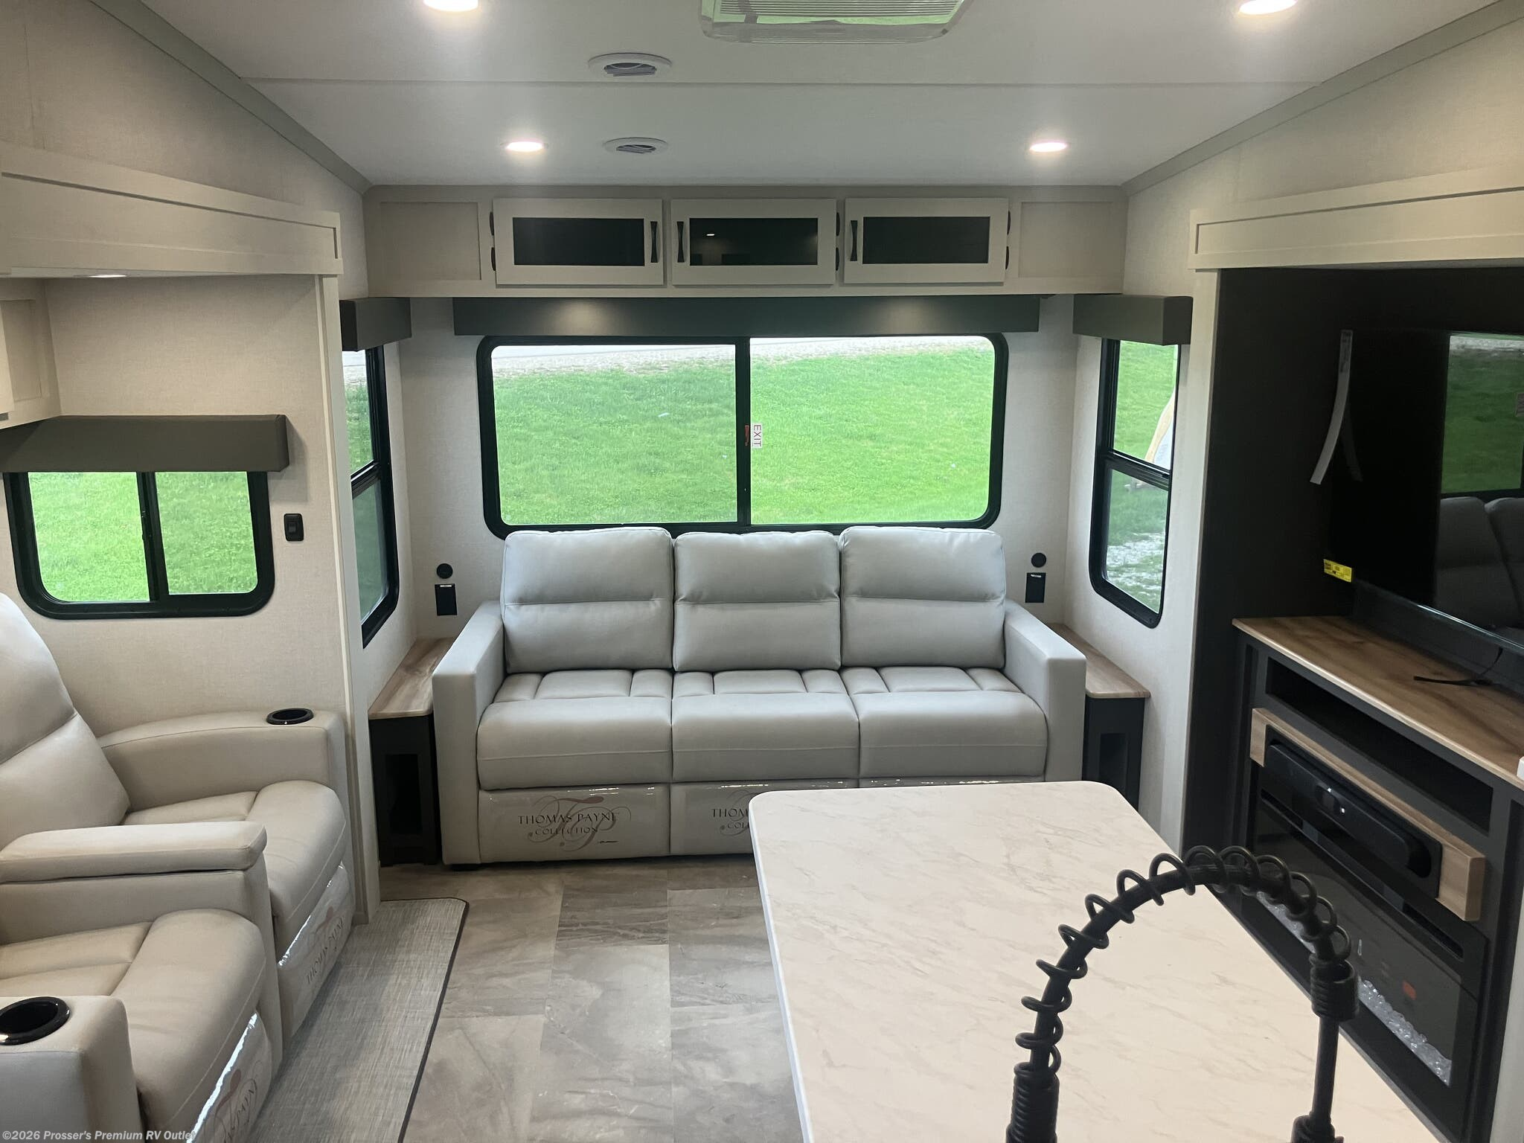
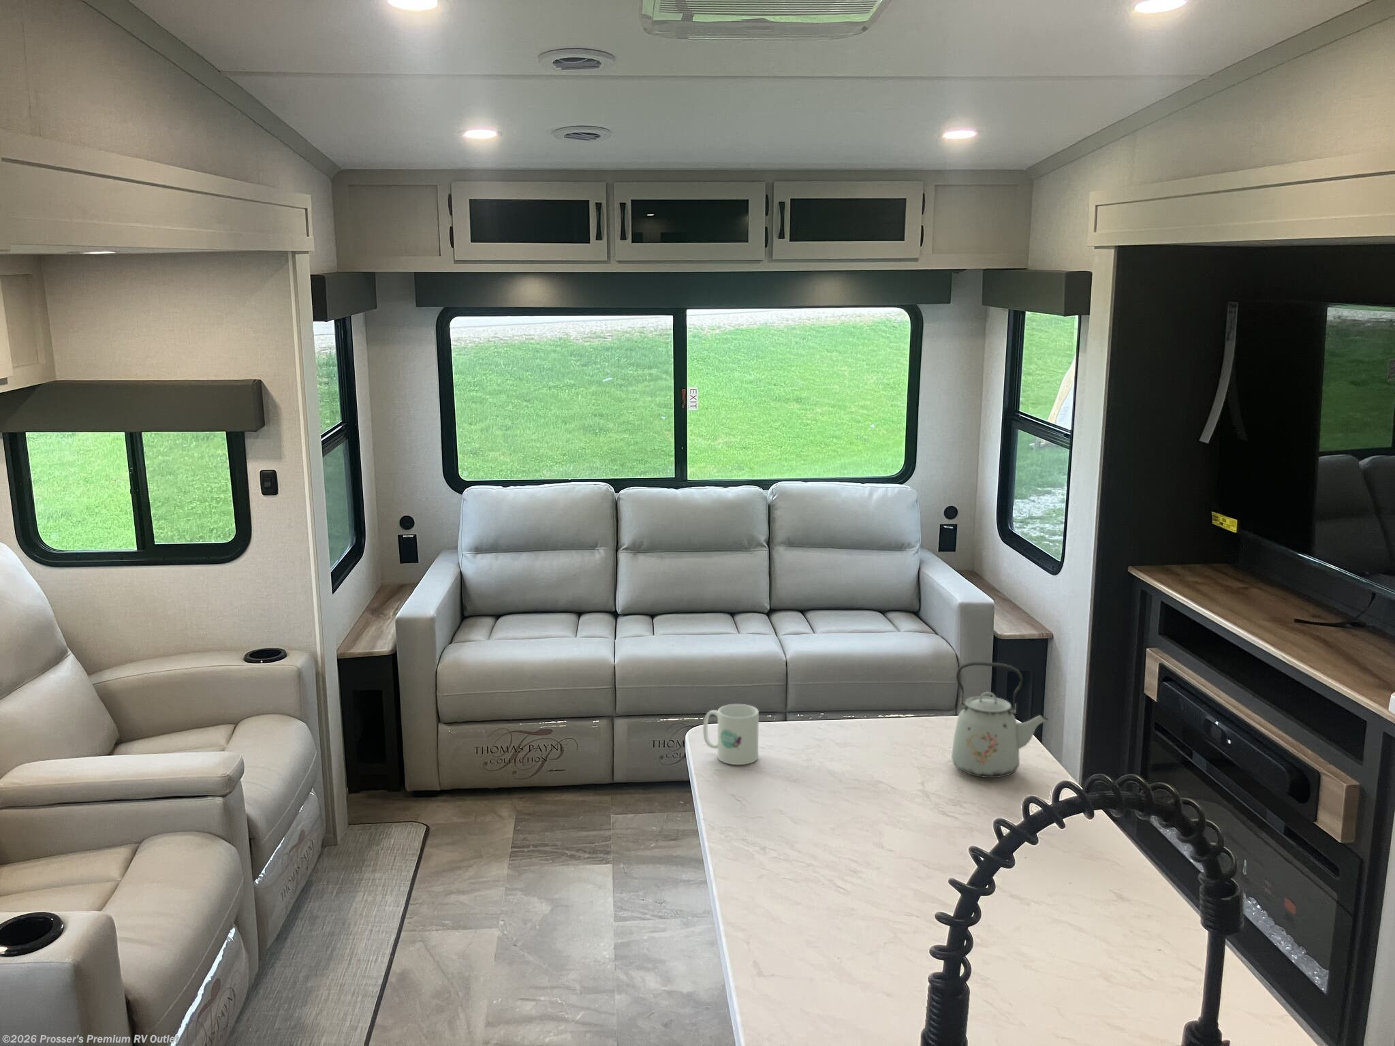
+ kettle [951,660,1050,778]
+ mug [702,703,759,766]
